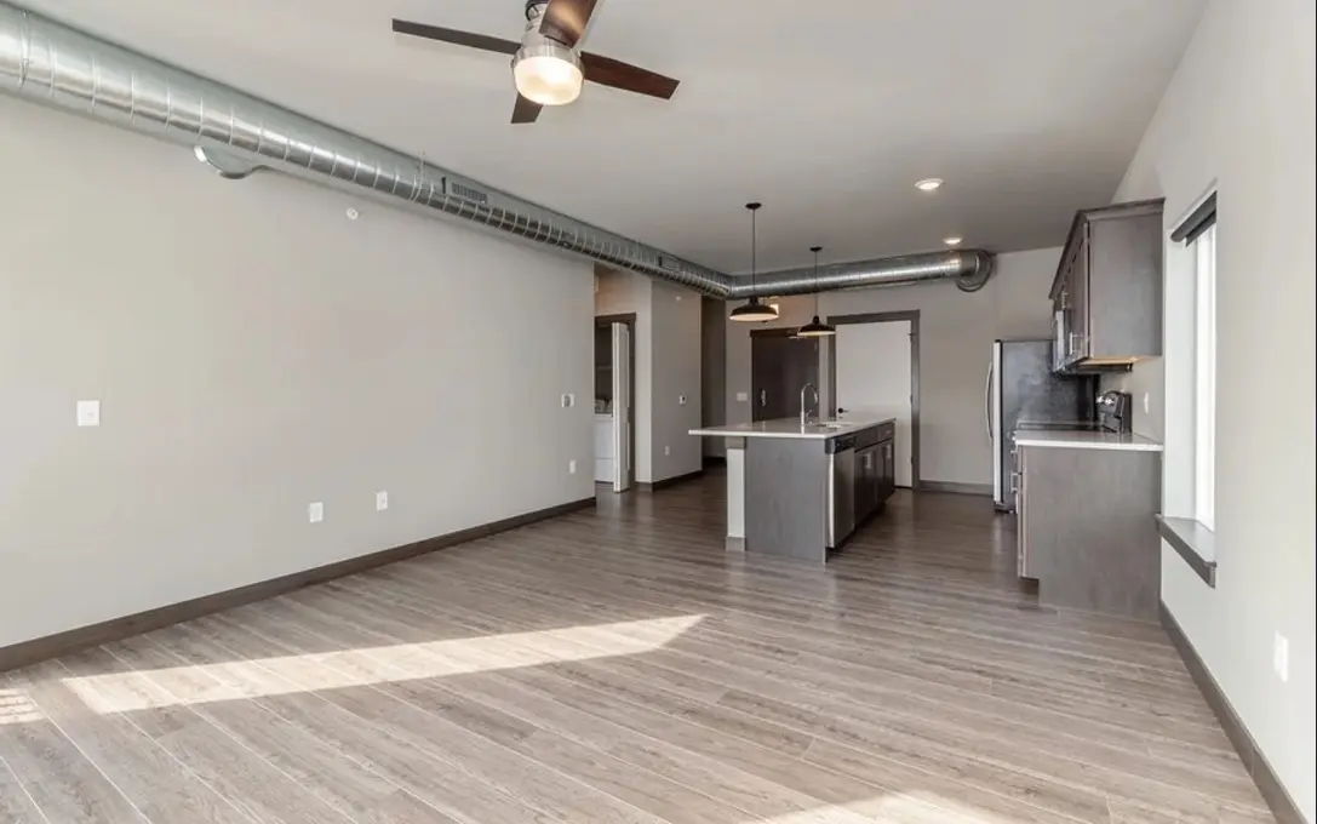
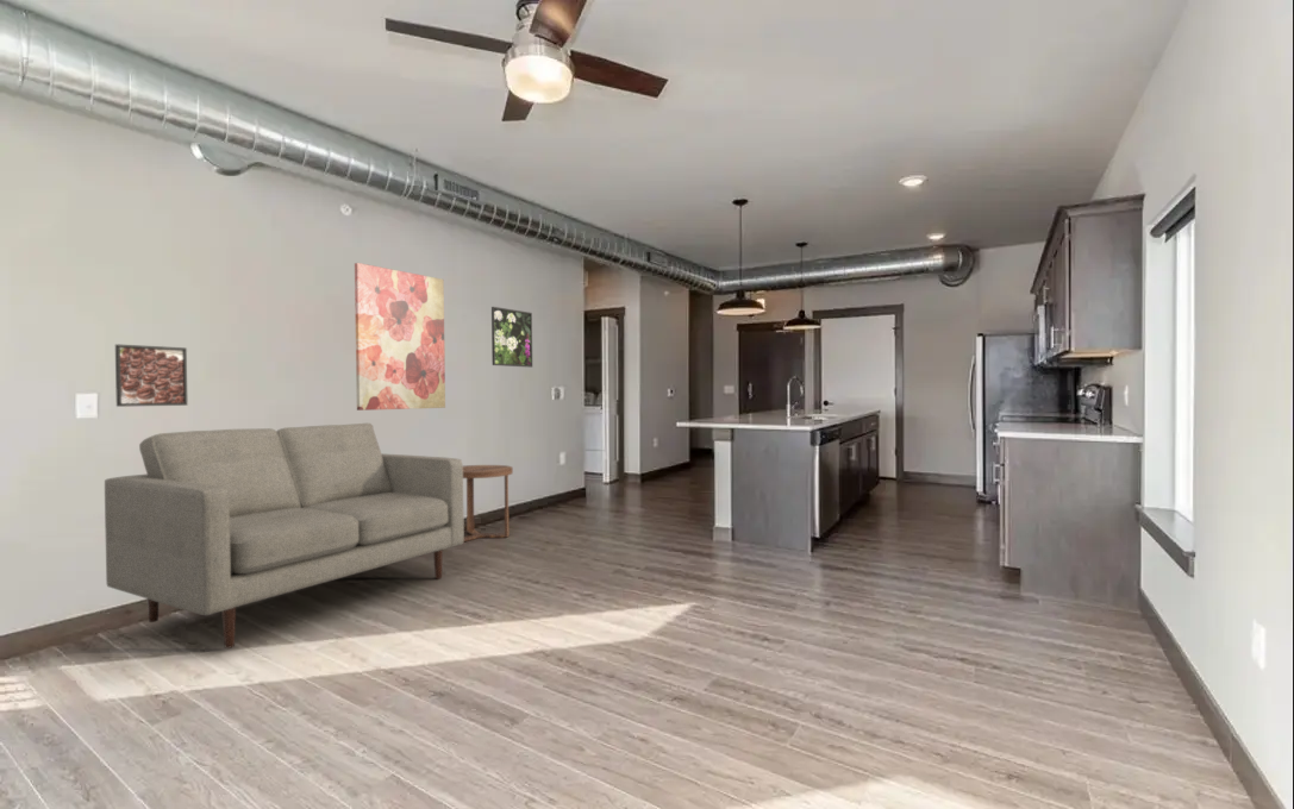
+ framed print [490,306,533,369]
+ sofa [104,422,465,650]
+ side table [462,464,514,543]
+ wall art [354,262,446,412]
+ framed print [114,343,189,408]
